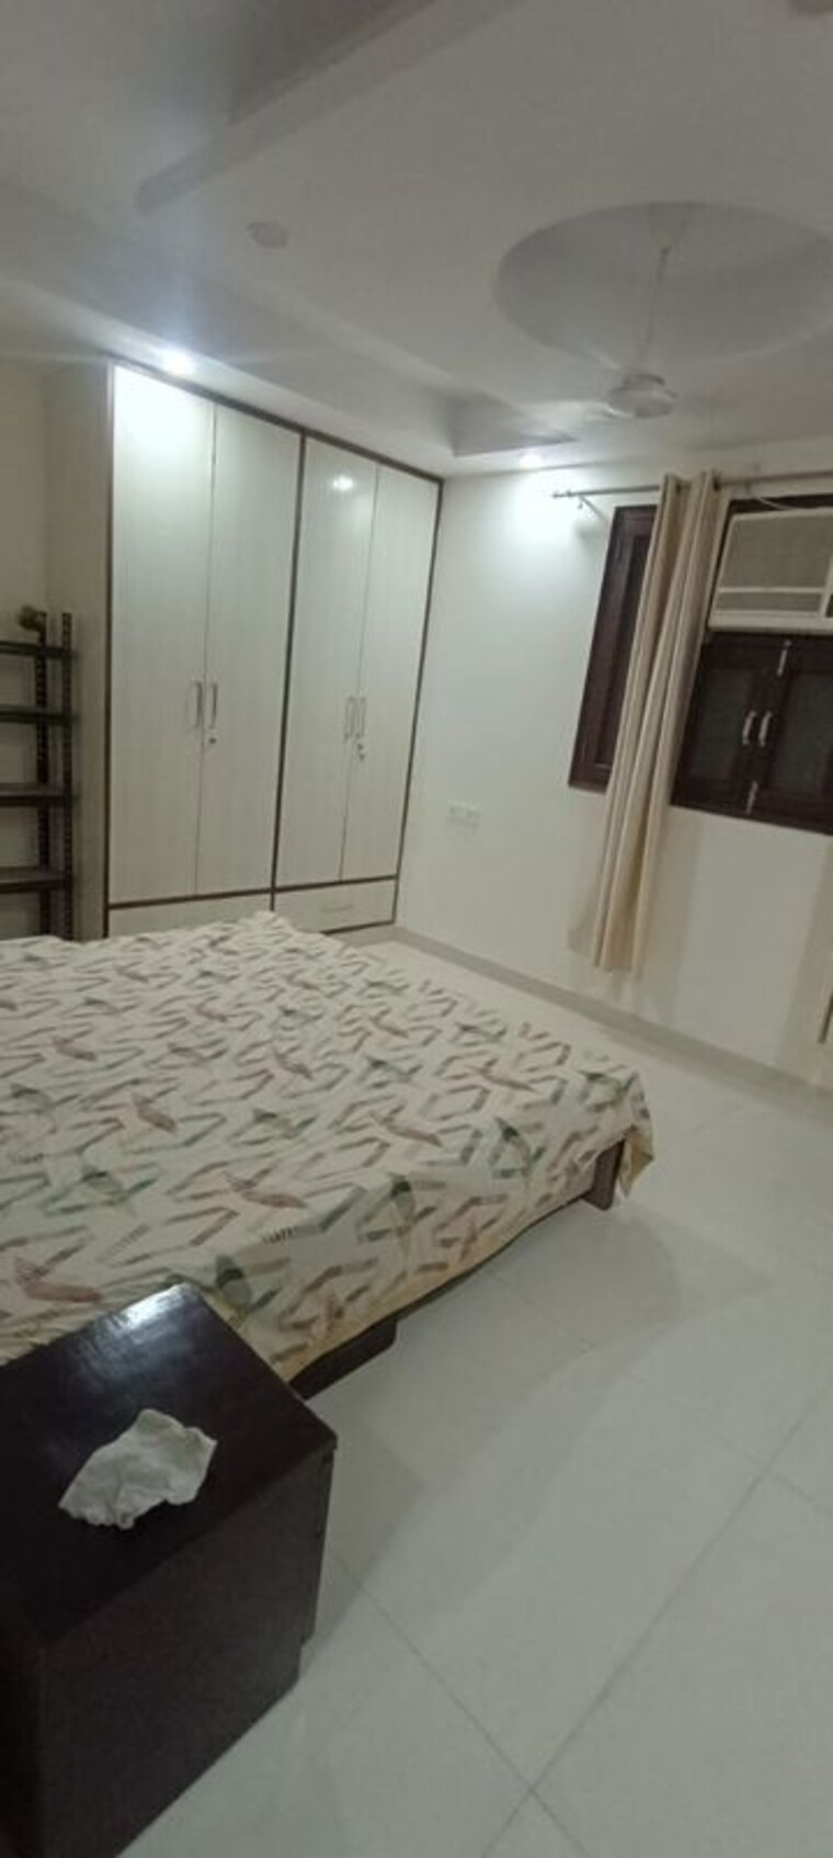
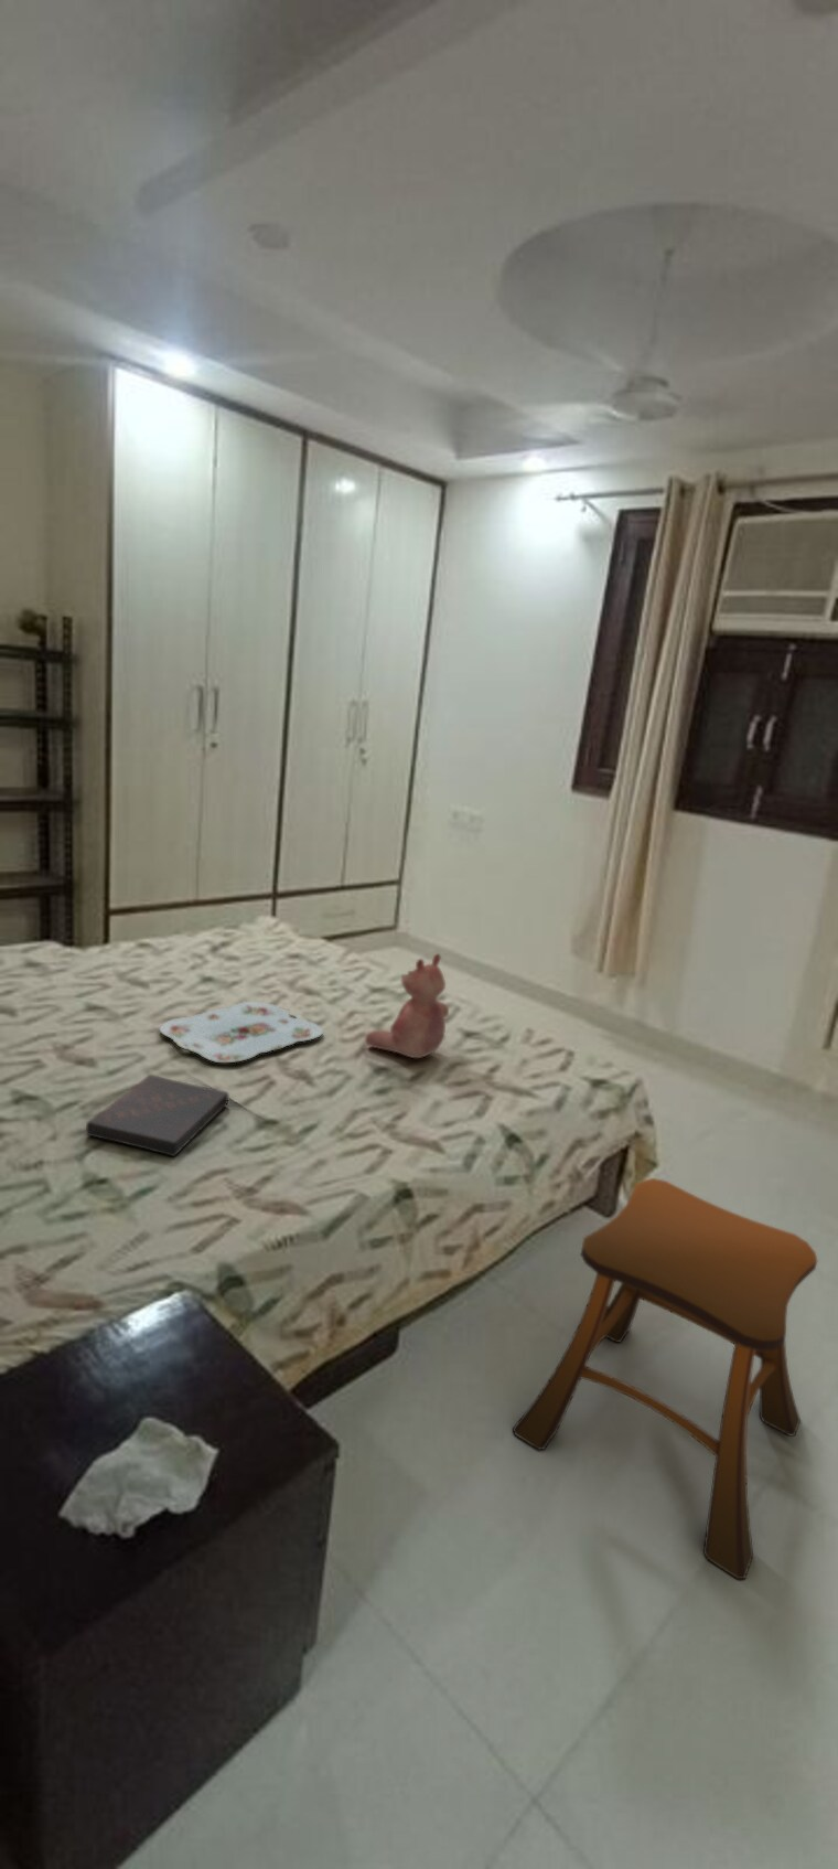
+ teddy bear [365,952,449,1060]
+ stool [511,1178,818,1581]
+ book [85,1074,229,1157]
+ serving tray [159,1001,324,1063]
